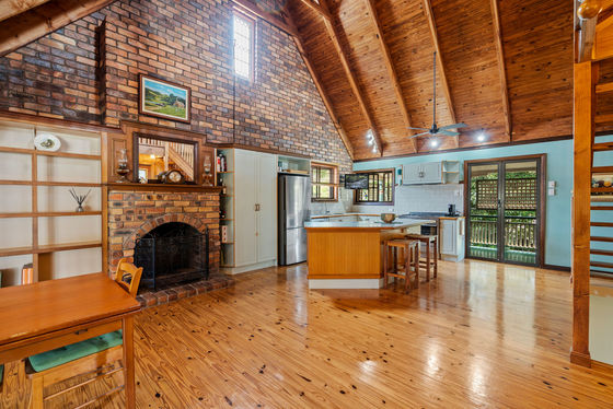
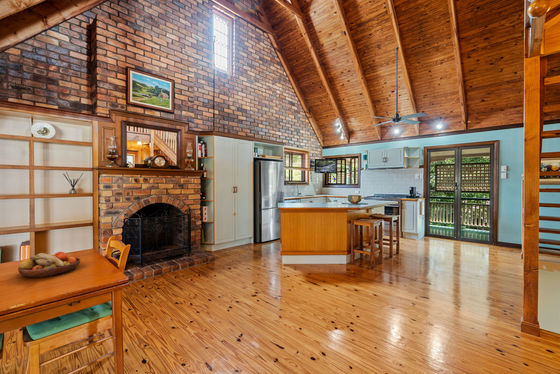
+ fruit bowl [17,251,81,279]
